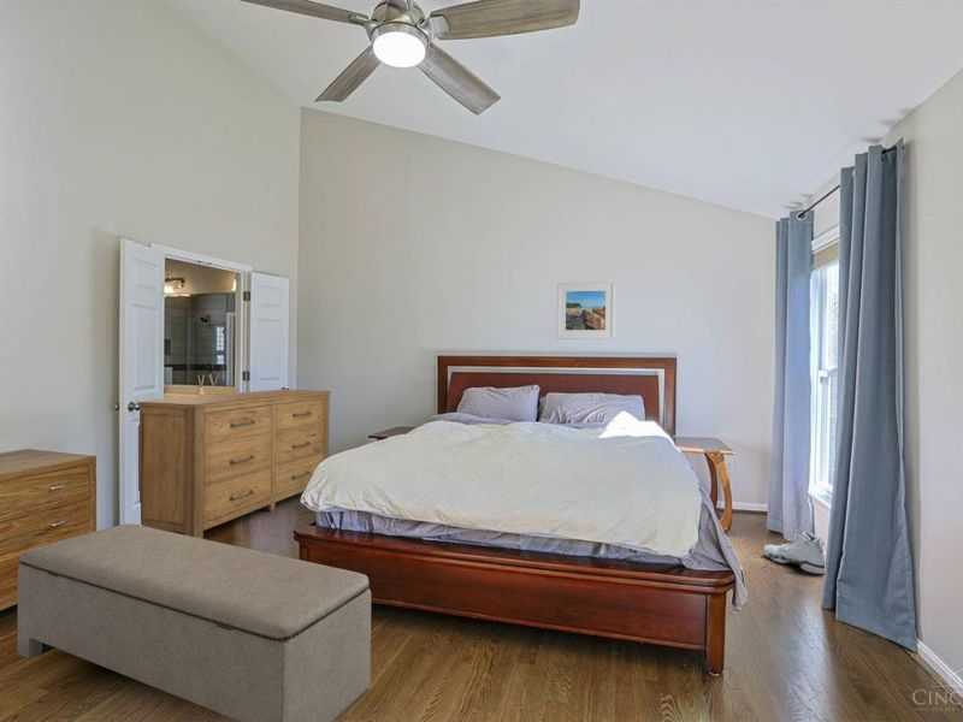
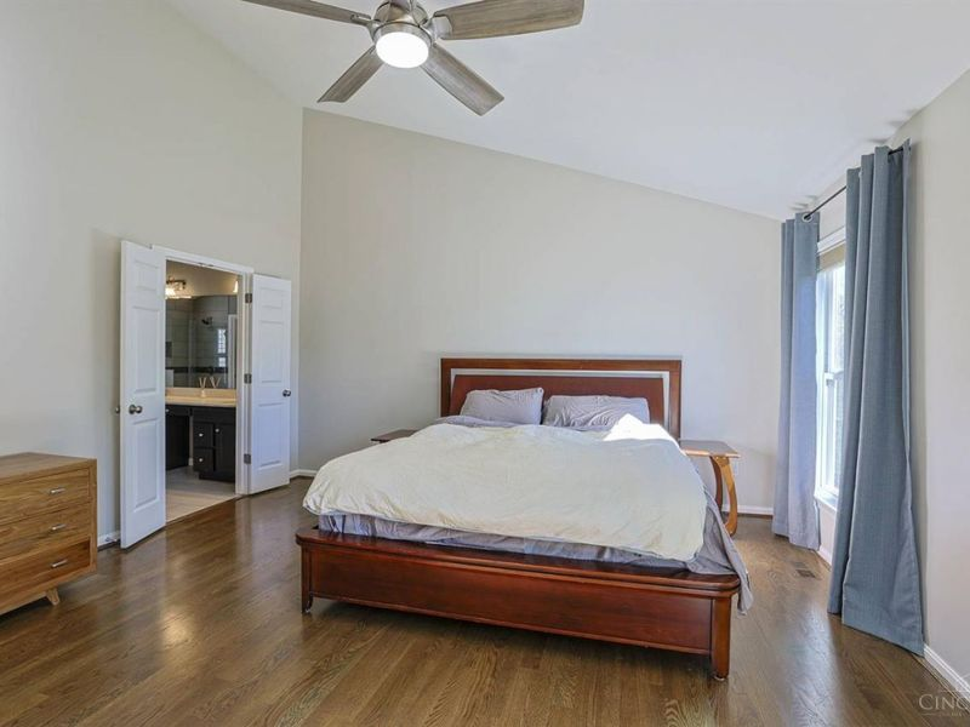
- dresser [137,389,332,539]
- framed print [555,280,616,341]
- bench [16,522,372,722]
- sneaker [763,529,826,575]
